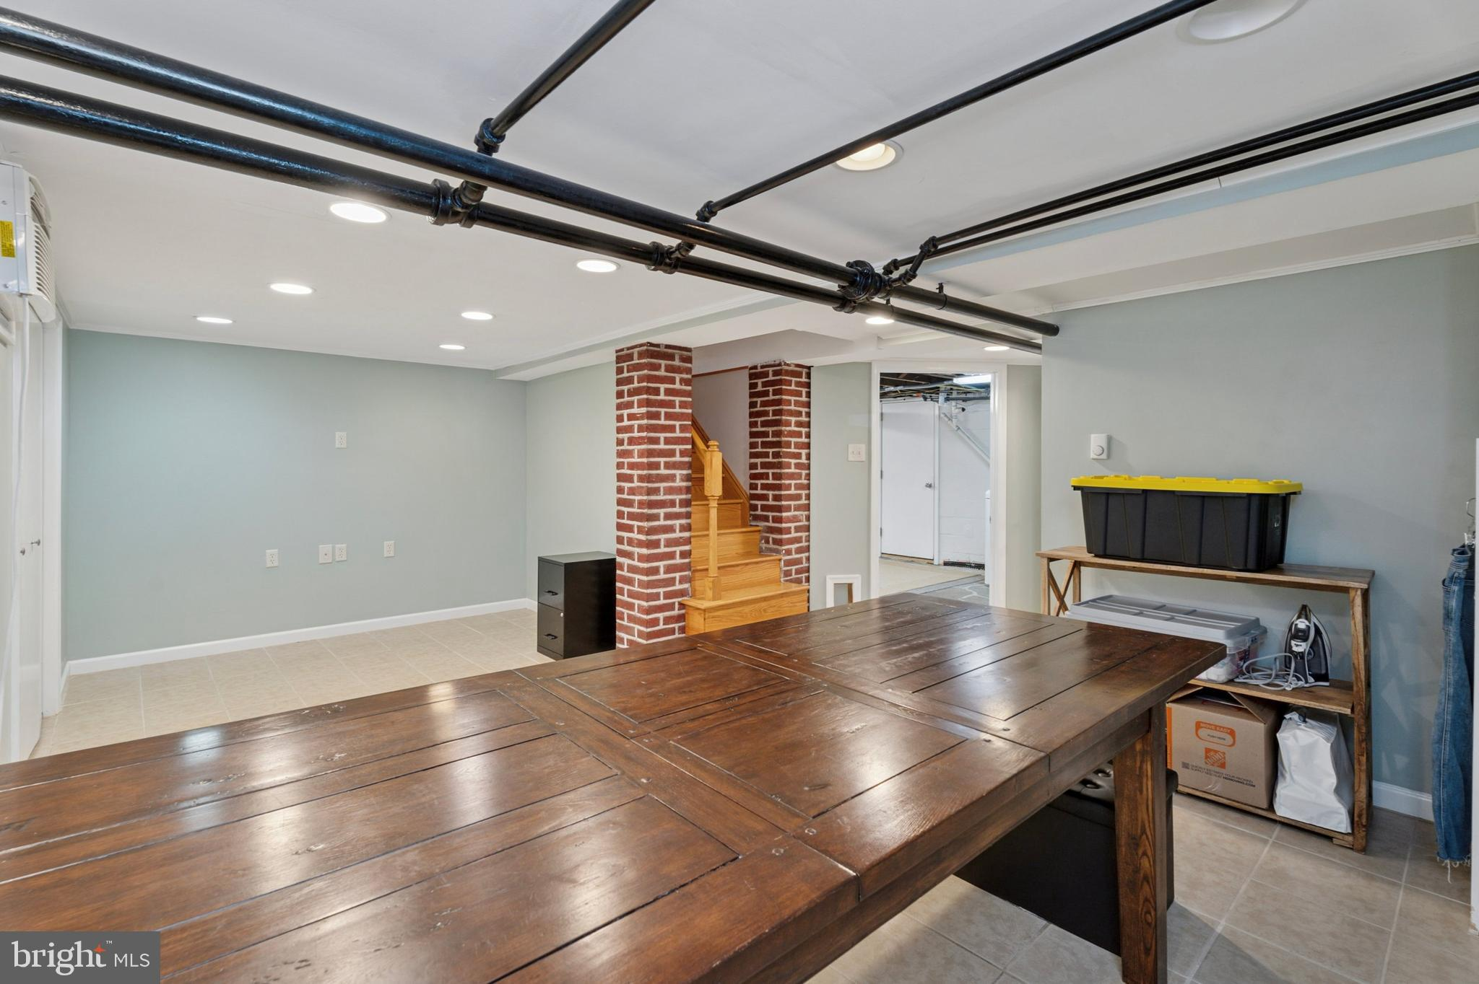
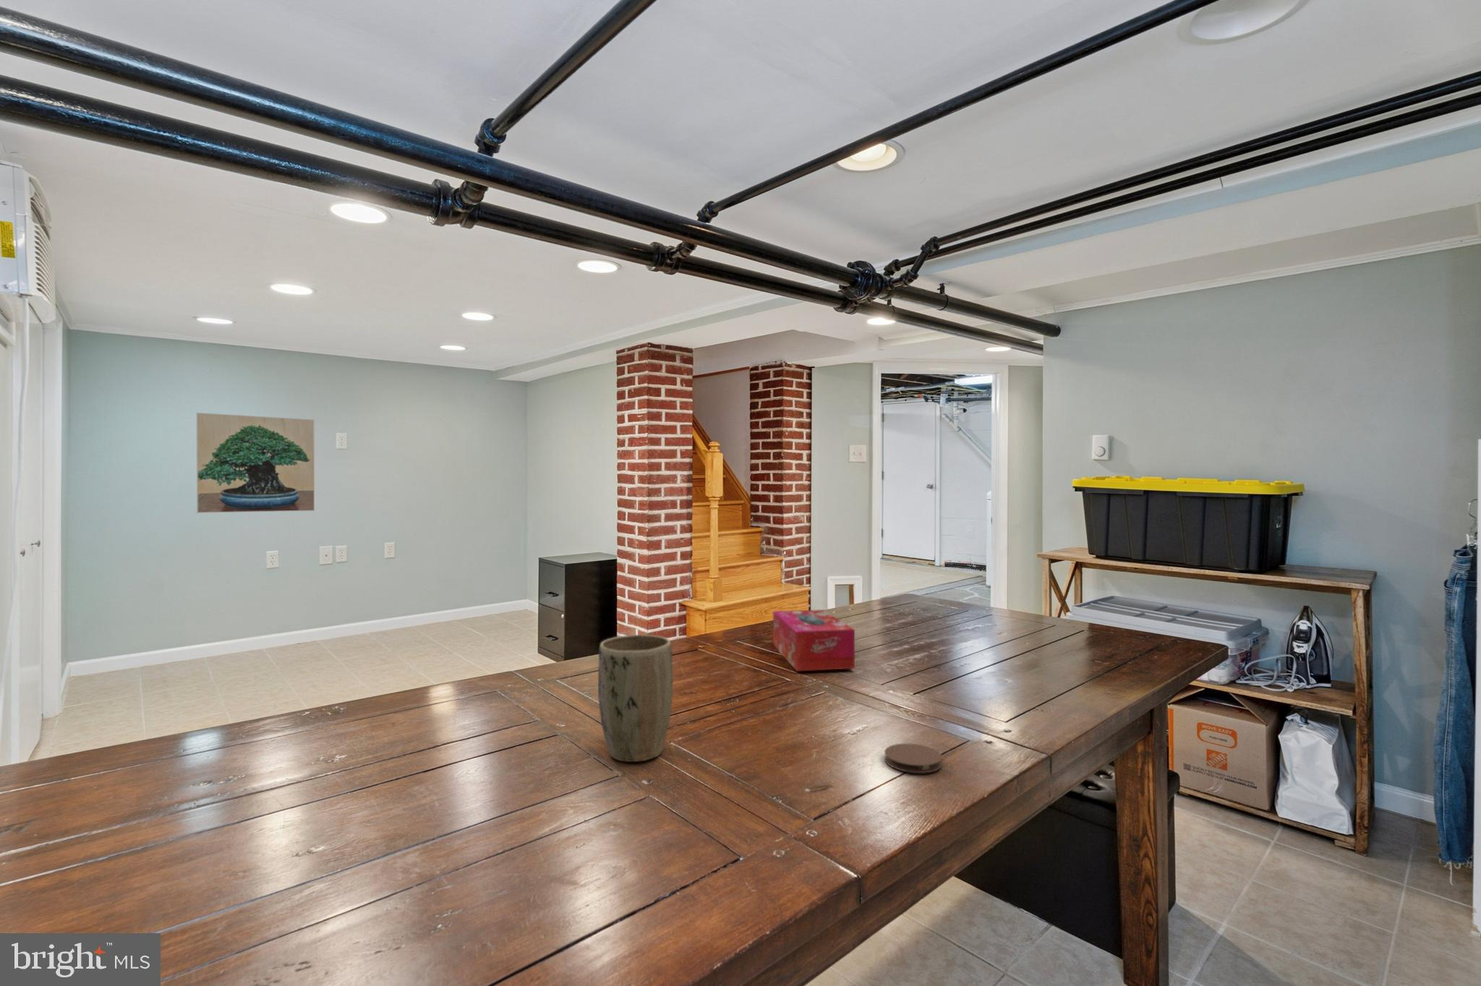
+ coaster [884,743,943,775]
+ tissue box [772,610,855,671]
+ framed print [196,412,316,513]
+ plant pot [597,634,673,763]
